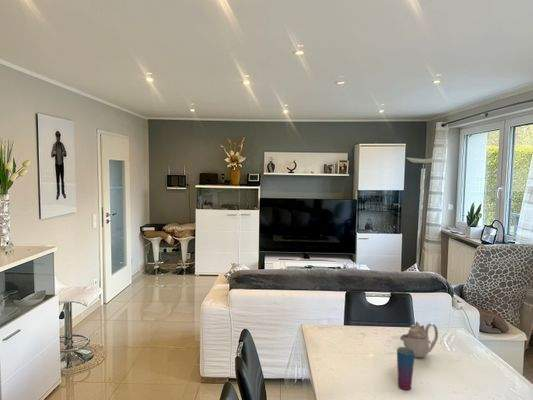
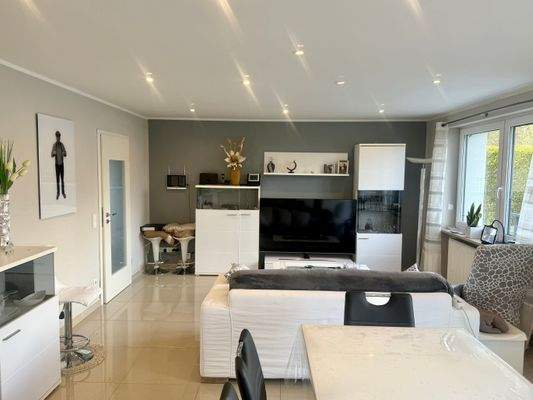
- cup [396,346,415,391]
- teapot [399,320,439,359]
